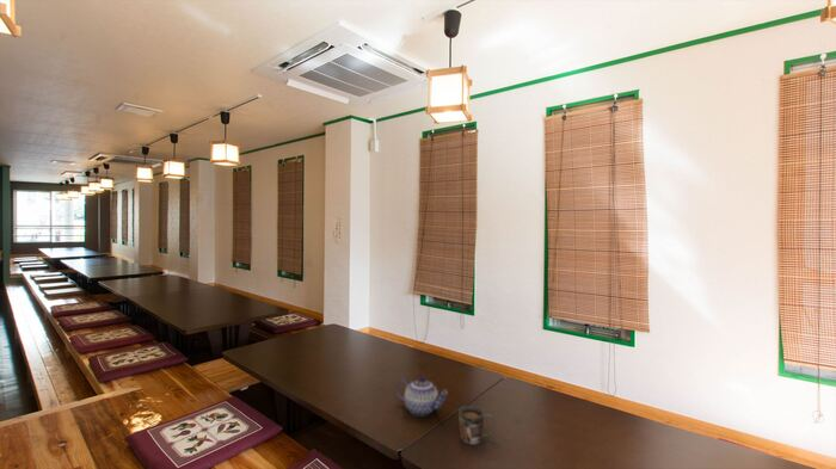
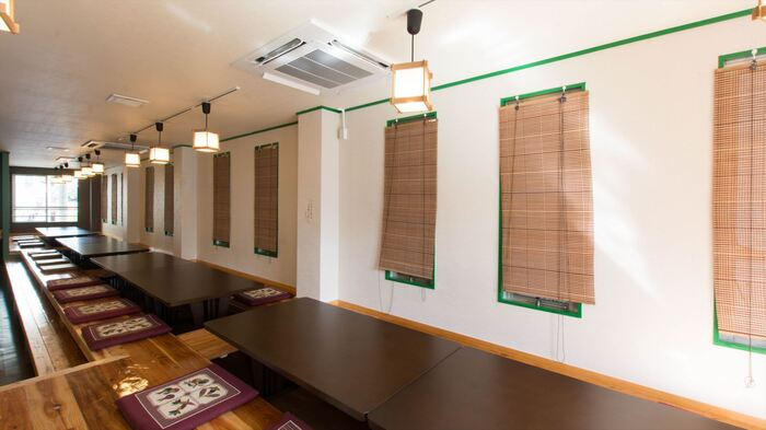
- mug [457,405,497,446]
- teapot [395,375,449,418]
